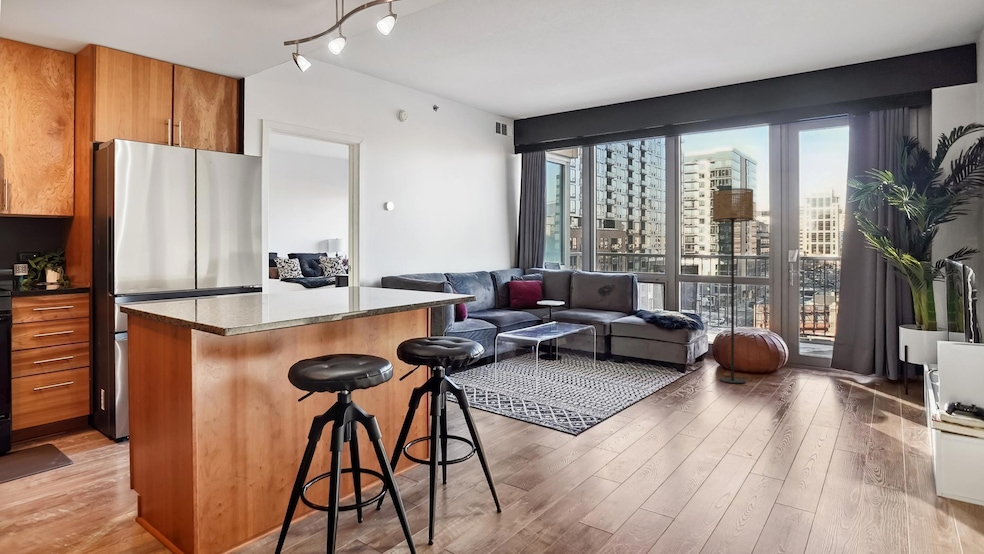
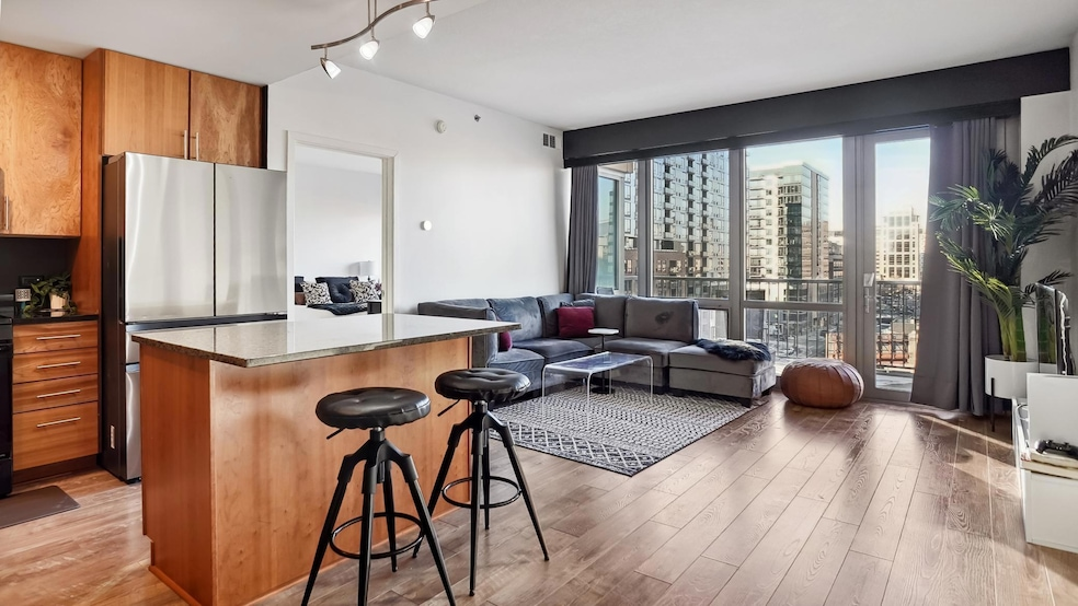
- floor lamp [712,187,754,384]
